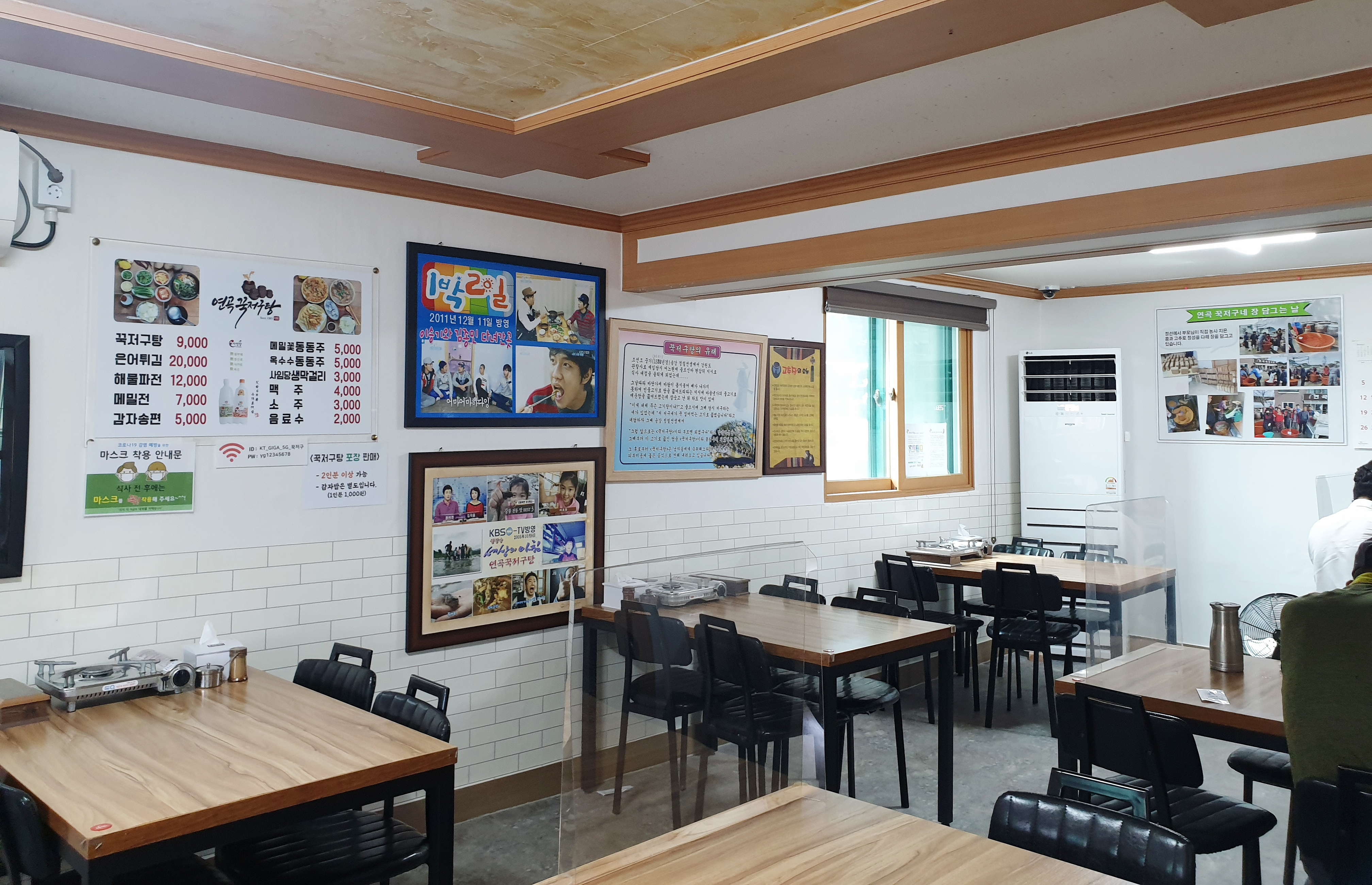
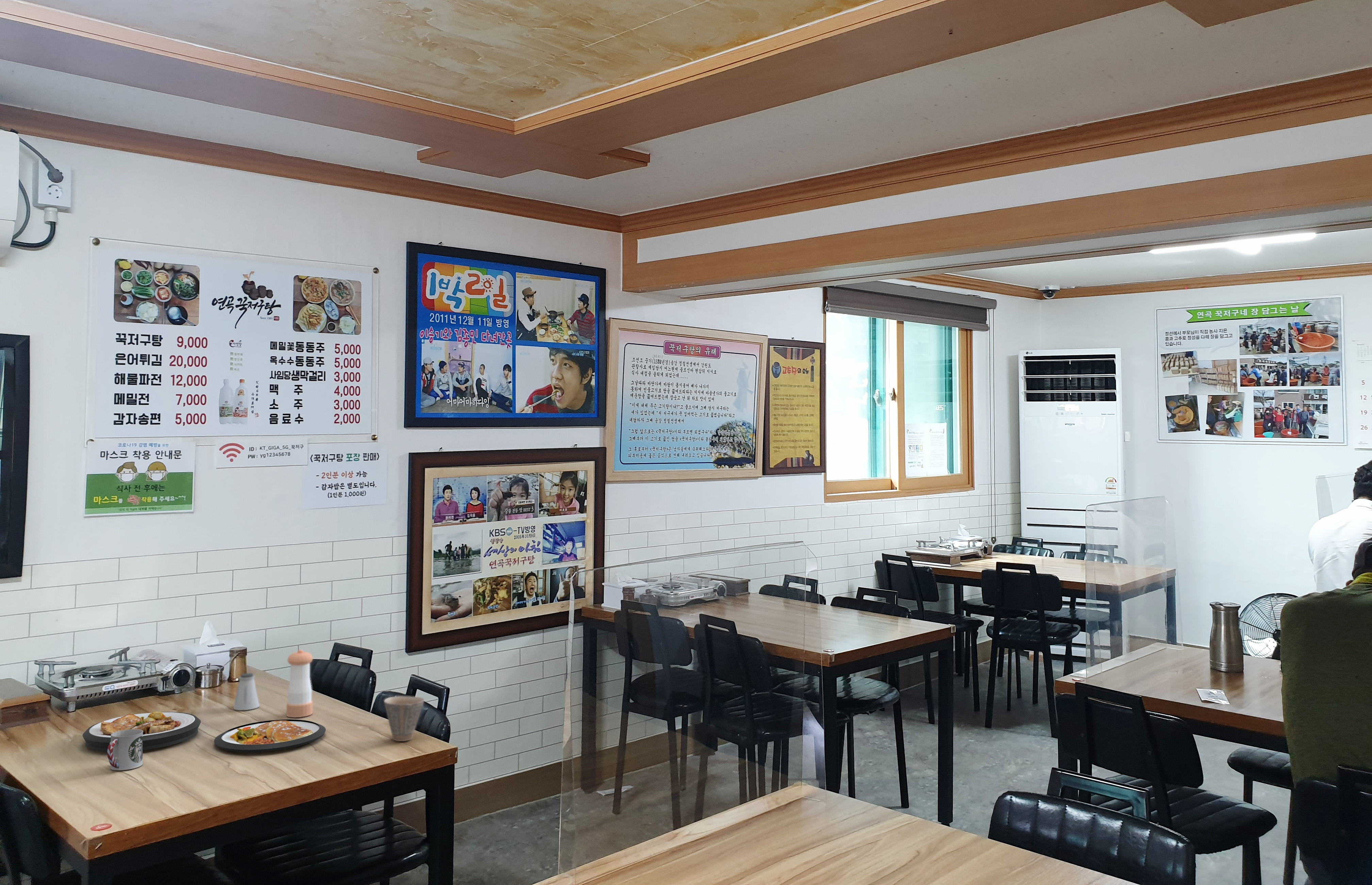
+ pepper shaker [286,649,313,718]
+ cup [383,696,425,742]
+ dish [214,719,326,752]
+ plate [82,711,201,752]
+ saltshaker [233,673,260,710]
+ cup [107,729,143,771]
